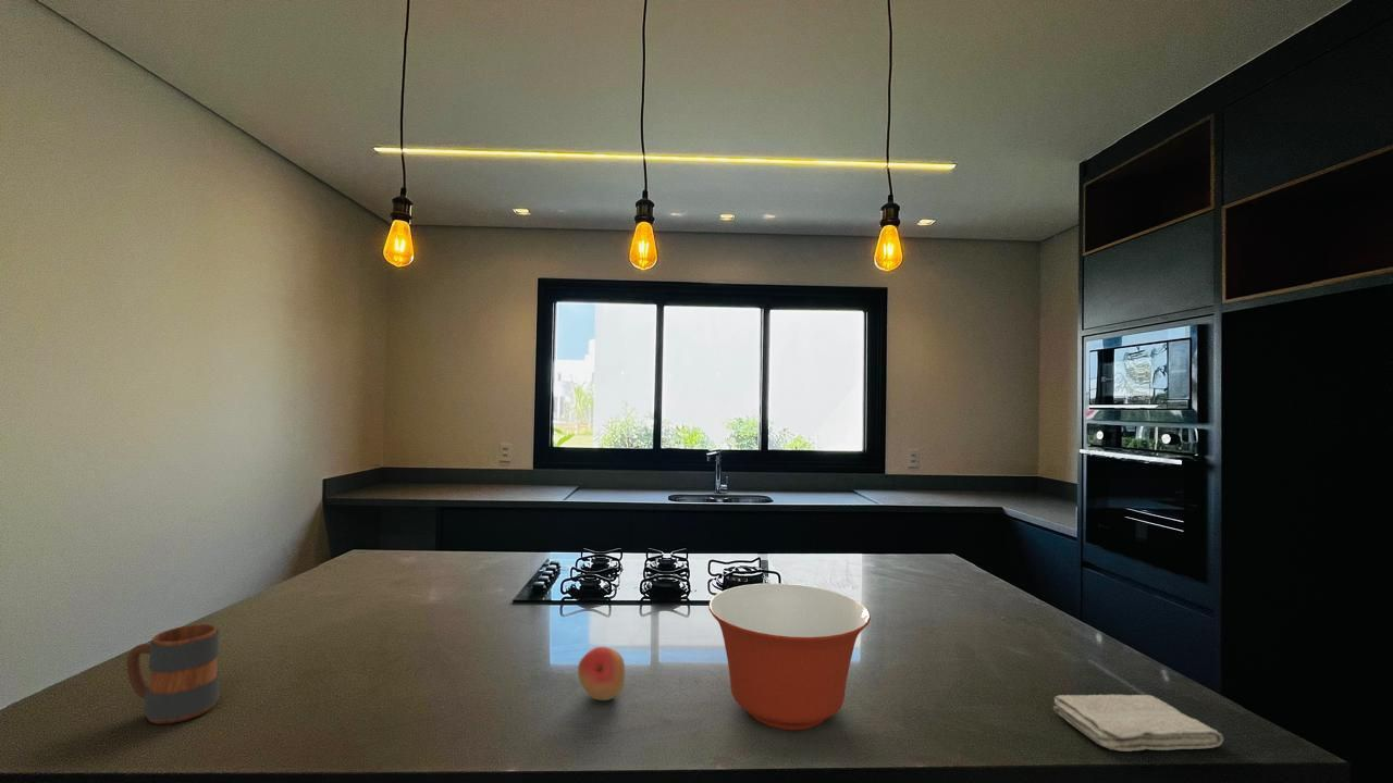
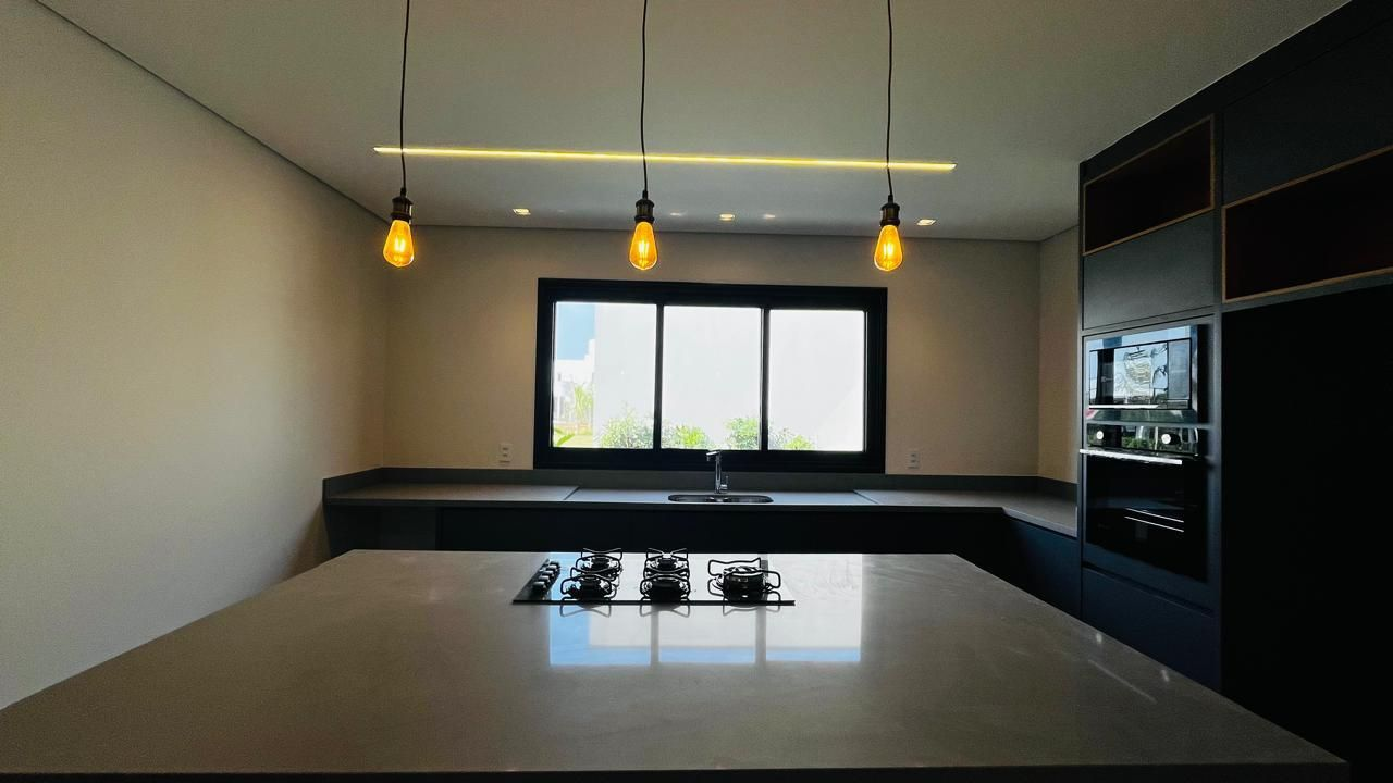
- fruit [577,646,626,701]
- mug [126,623,221,725]
- washcloth [1052,694,1224,753]
- mixing bowl [707,582,872,731]
